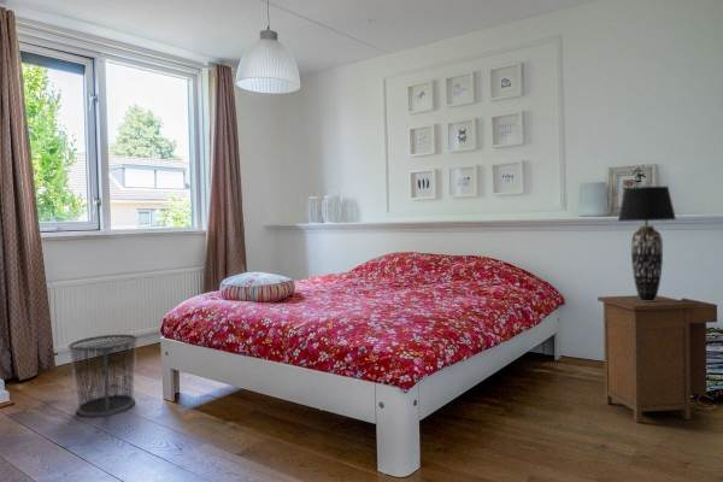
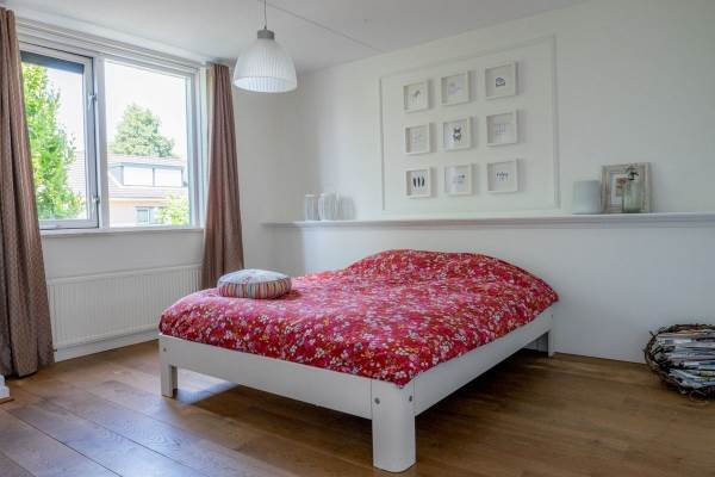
- table lamp [617,186,677,301]
- nightstand [596,294,718,424]
- waste bin [67,333,139,417]
